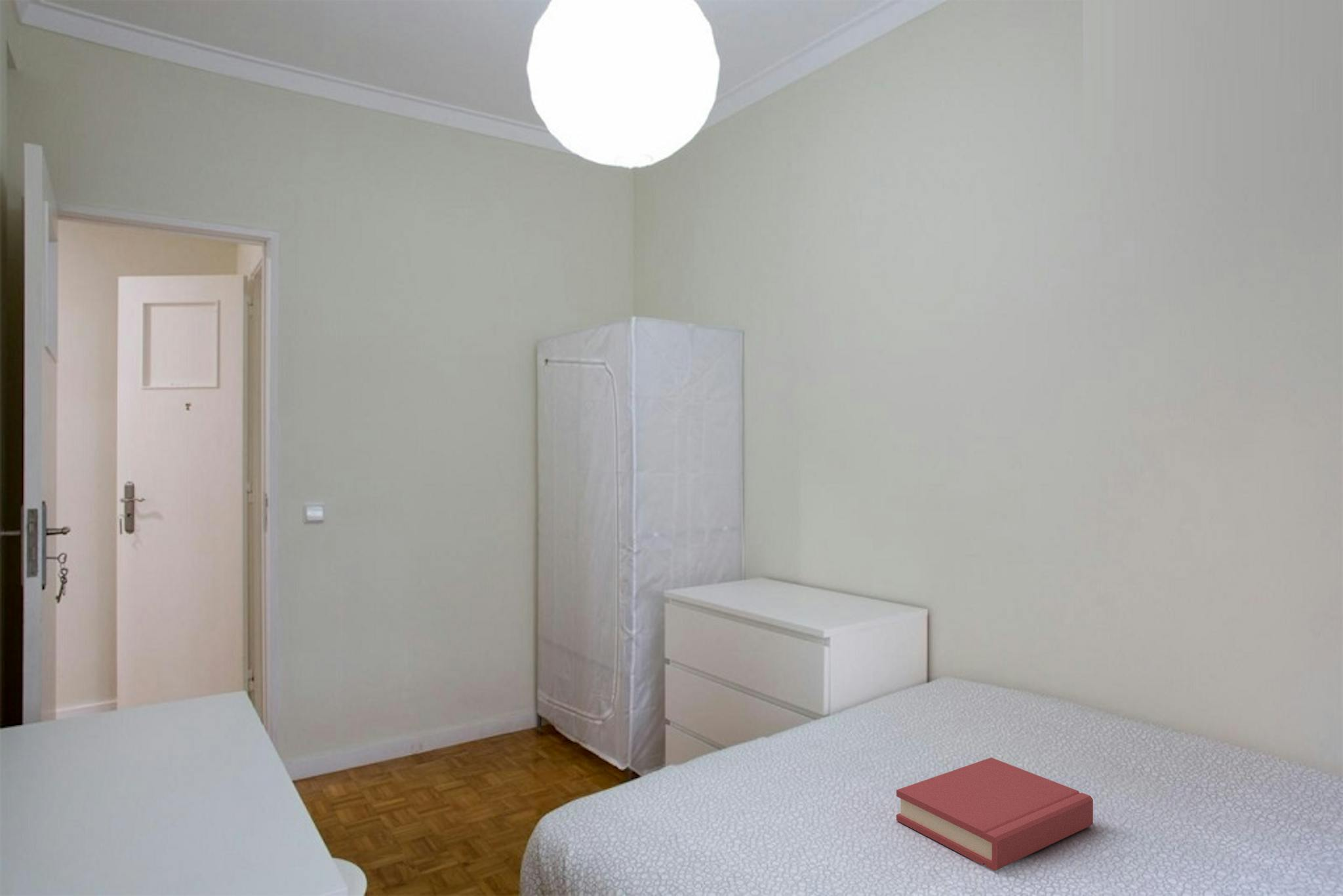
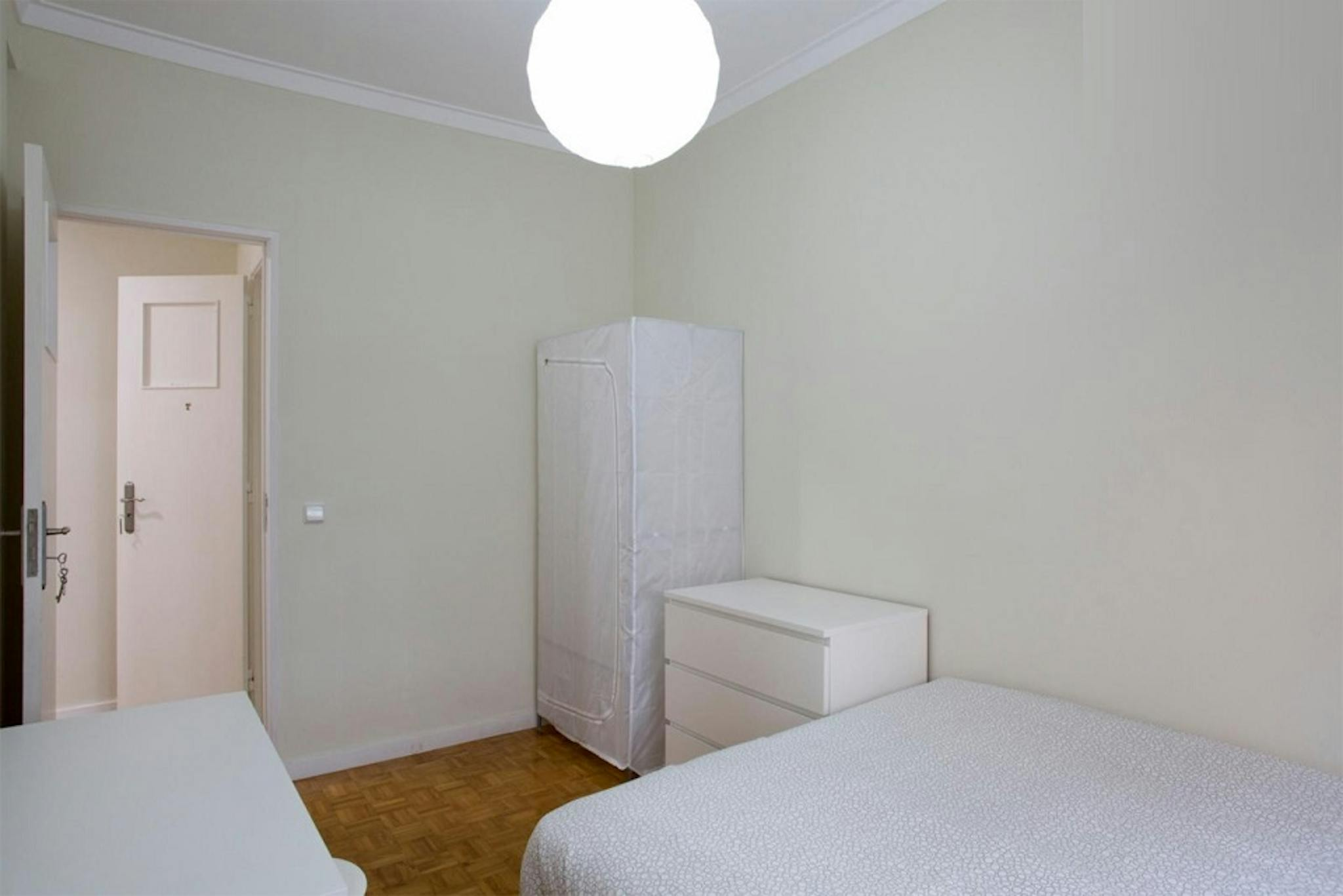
- hardback book [896,757,1094,872]
